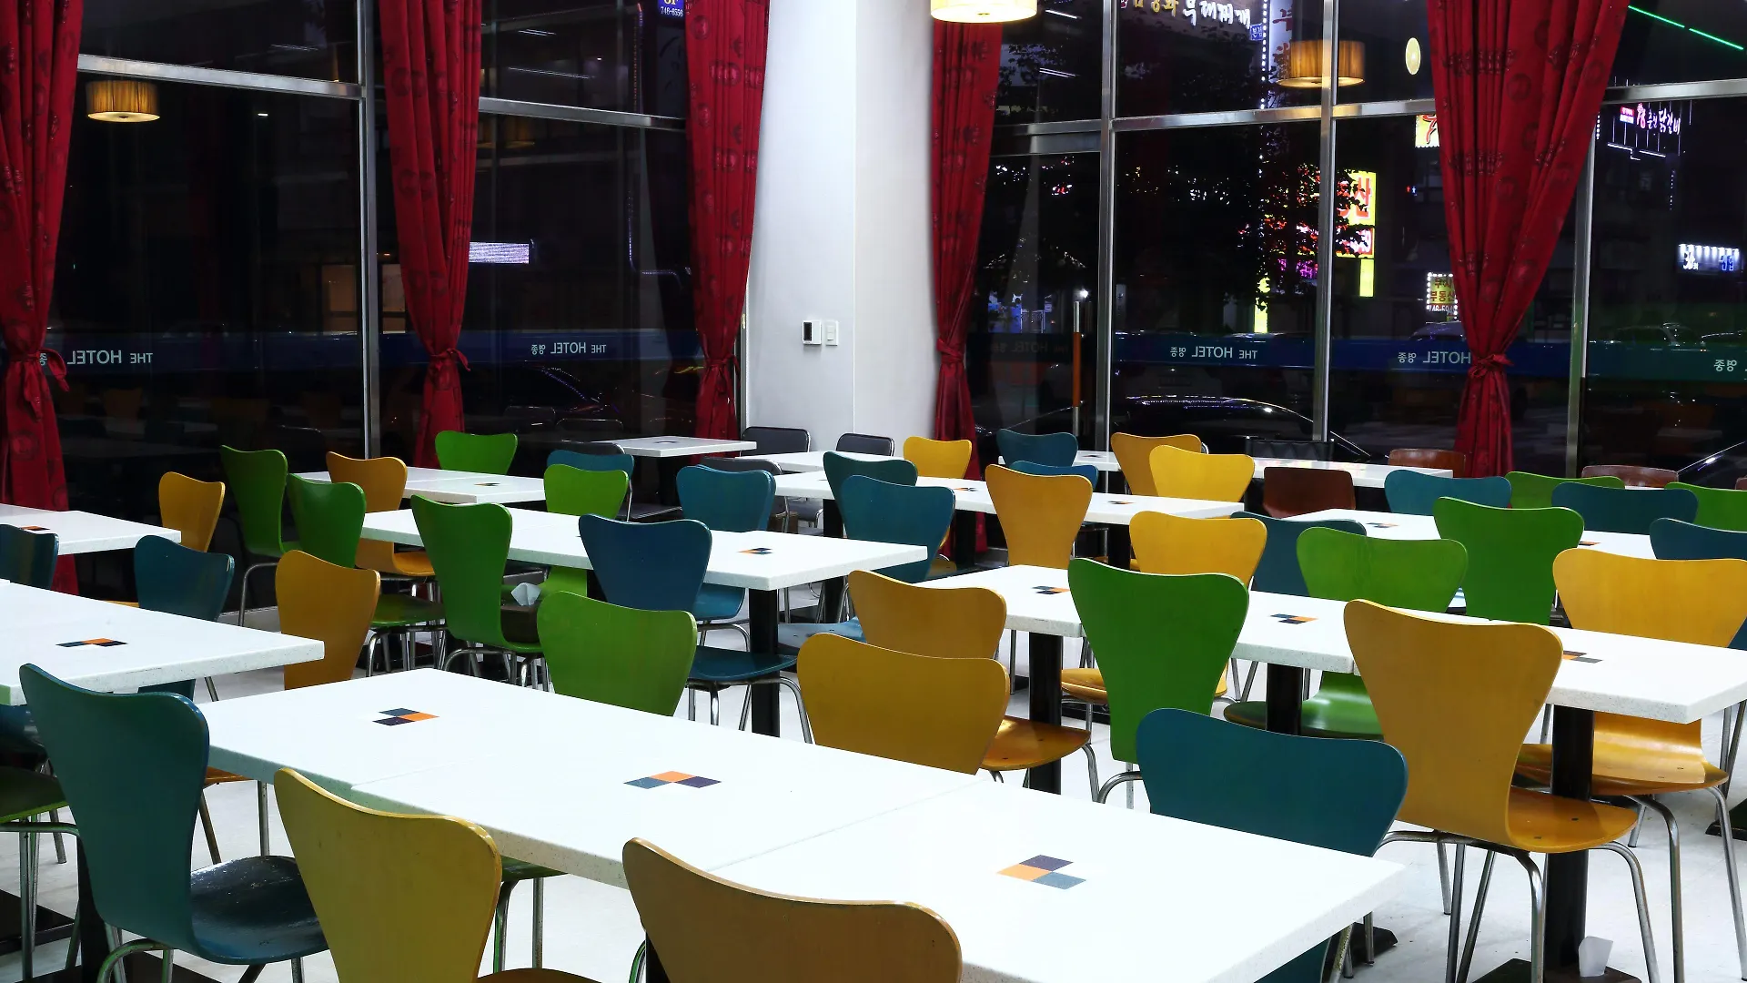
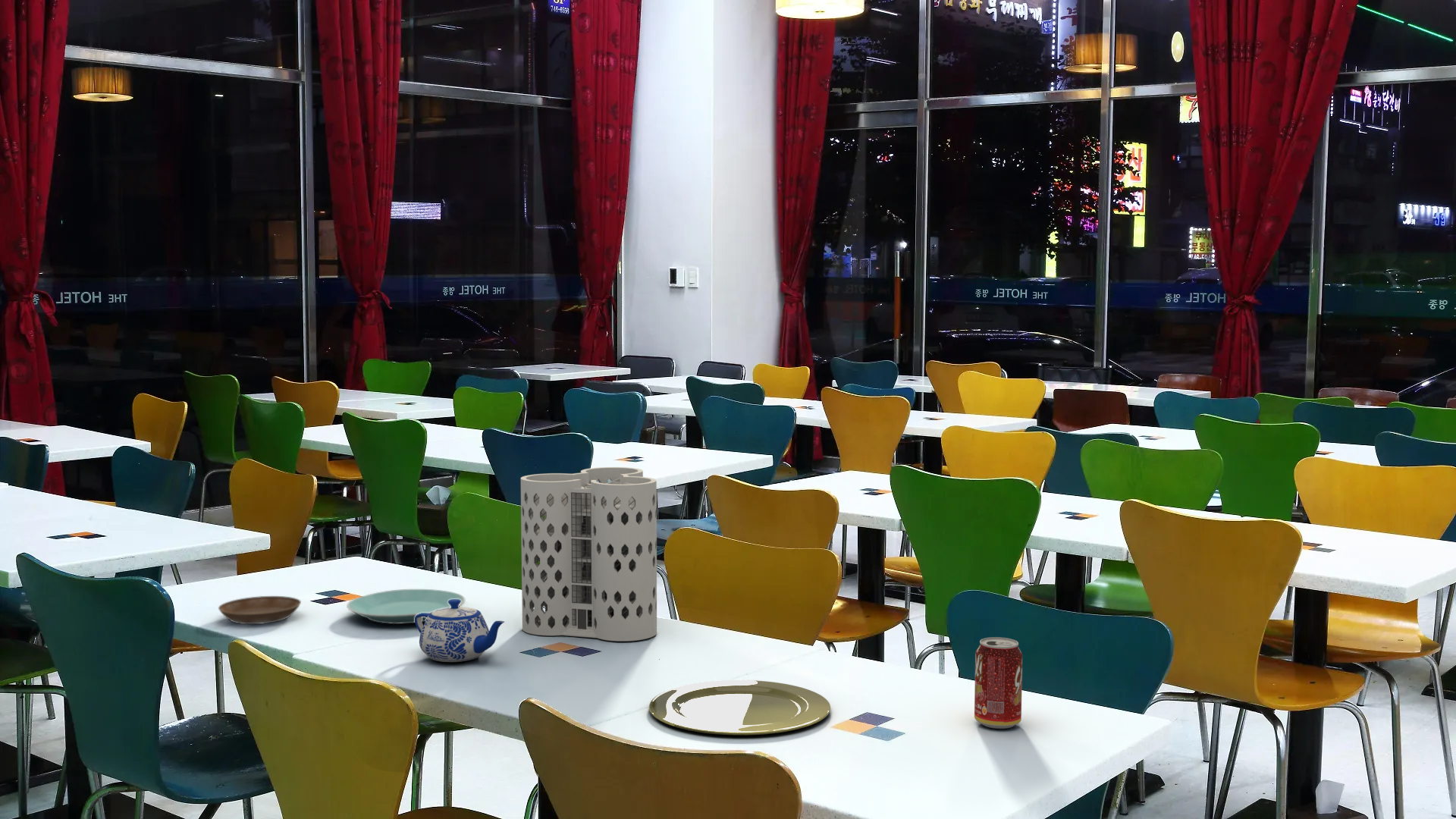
+ saucer [218,595,302,625]
+ pop [974,636,1023,730]
+ plate [346,588,466,625]
+ utensil holder [520,466,657,642]
+ plate [648,679,831,736]
+ teapot [415,599,505,663]
